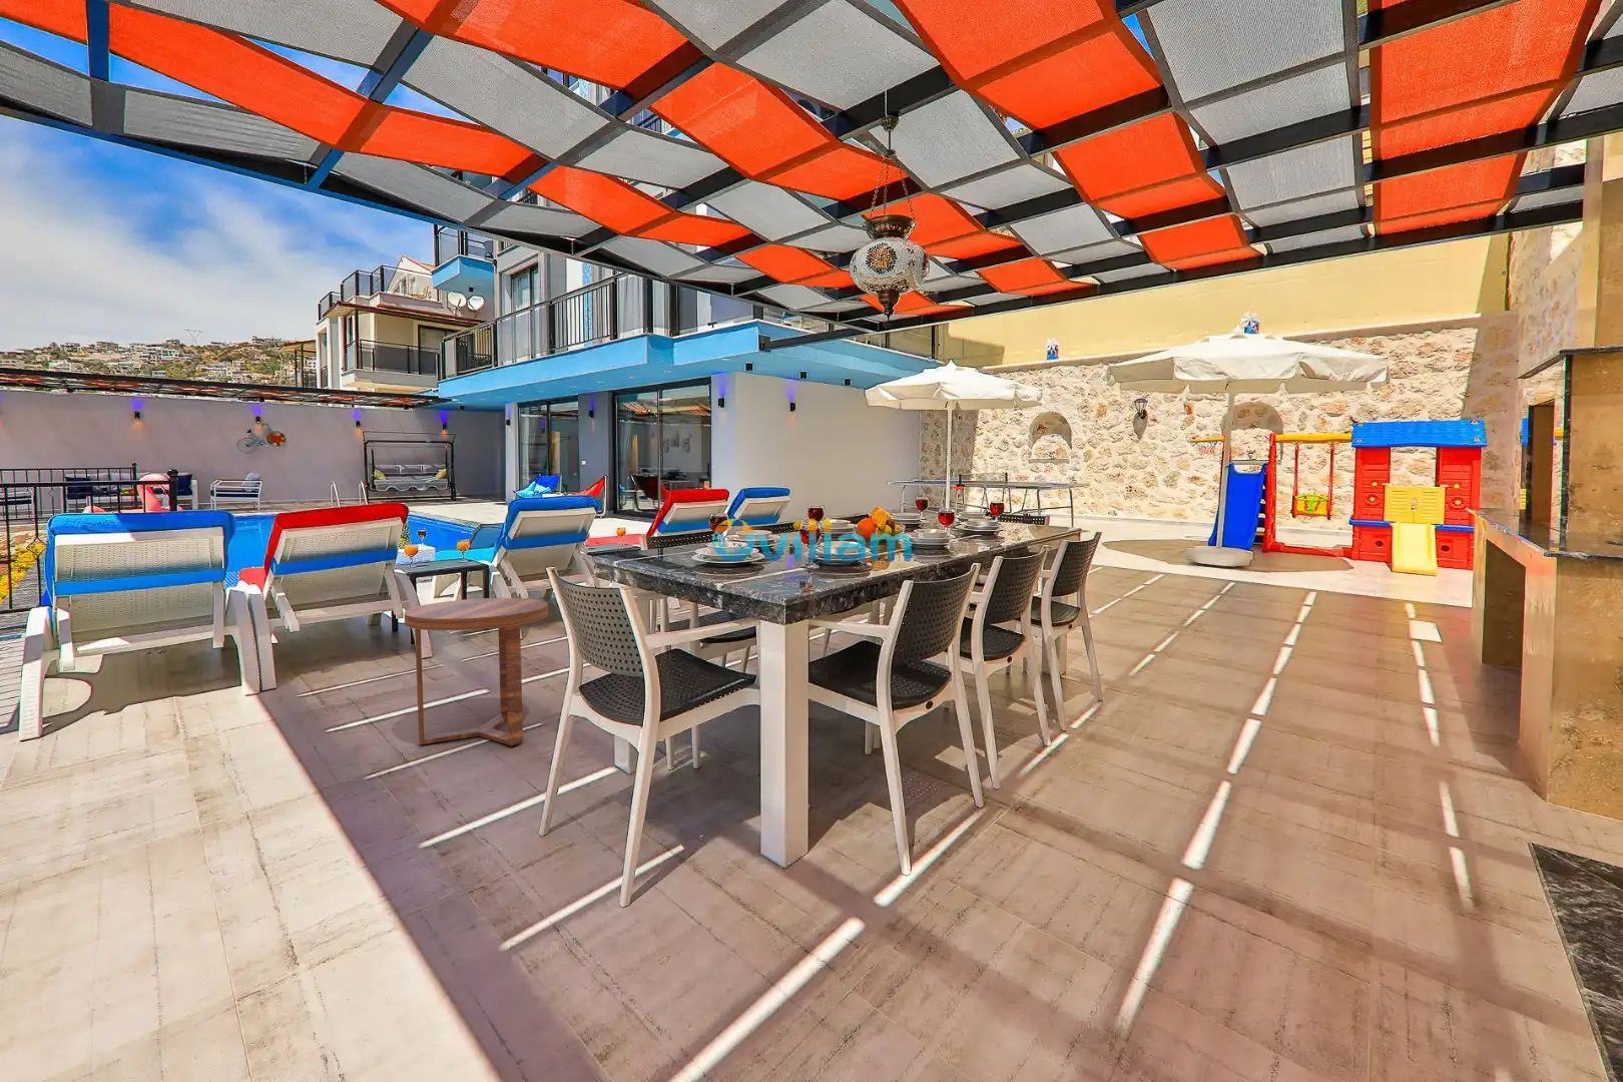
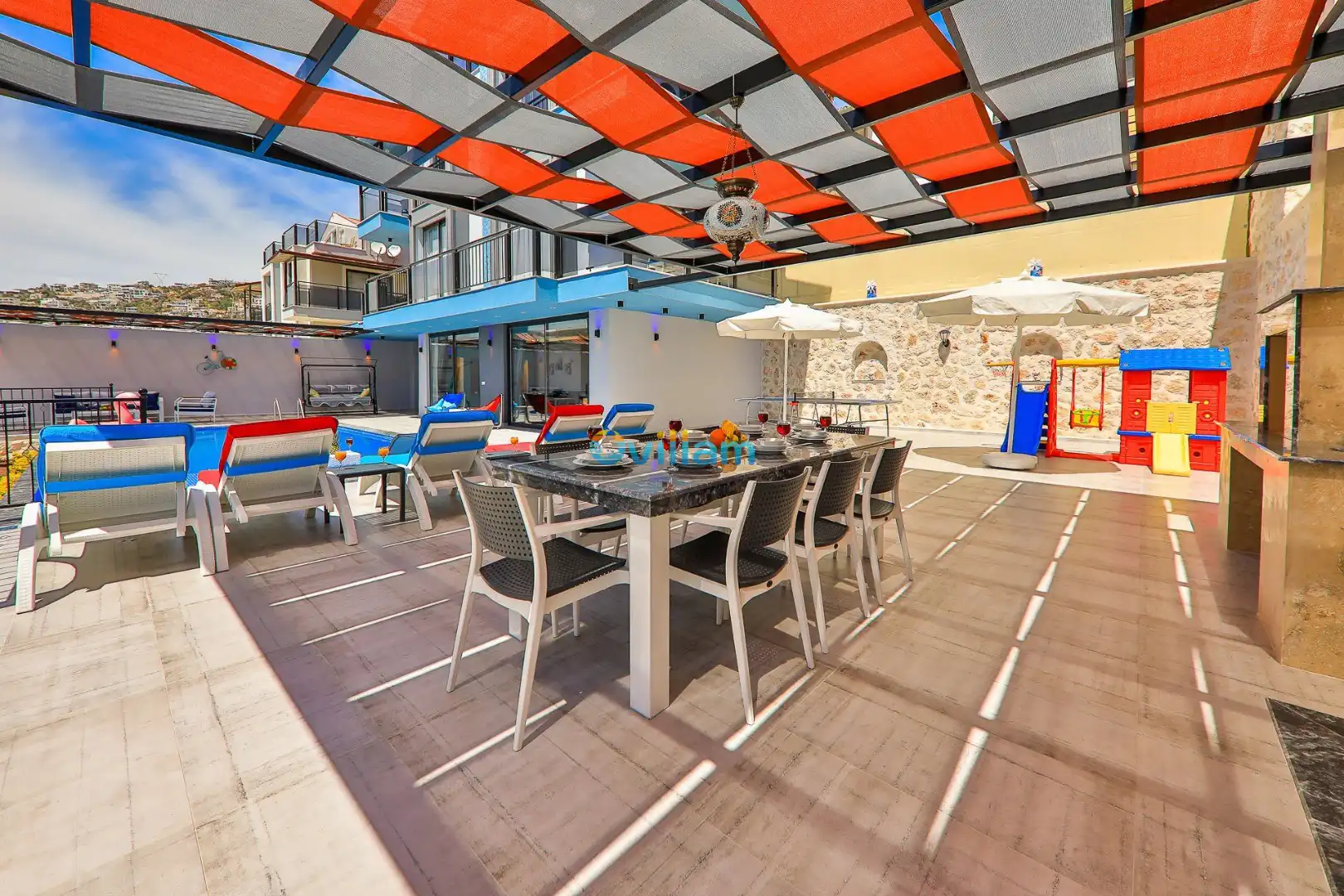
- side table [403,597,549,747]
